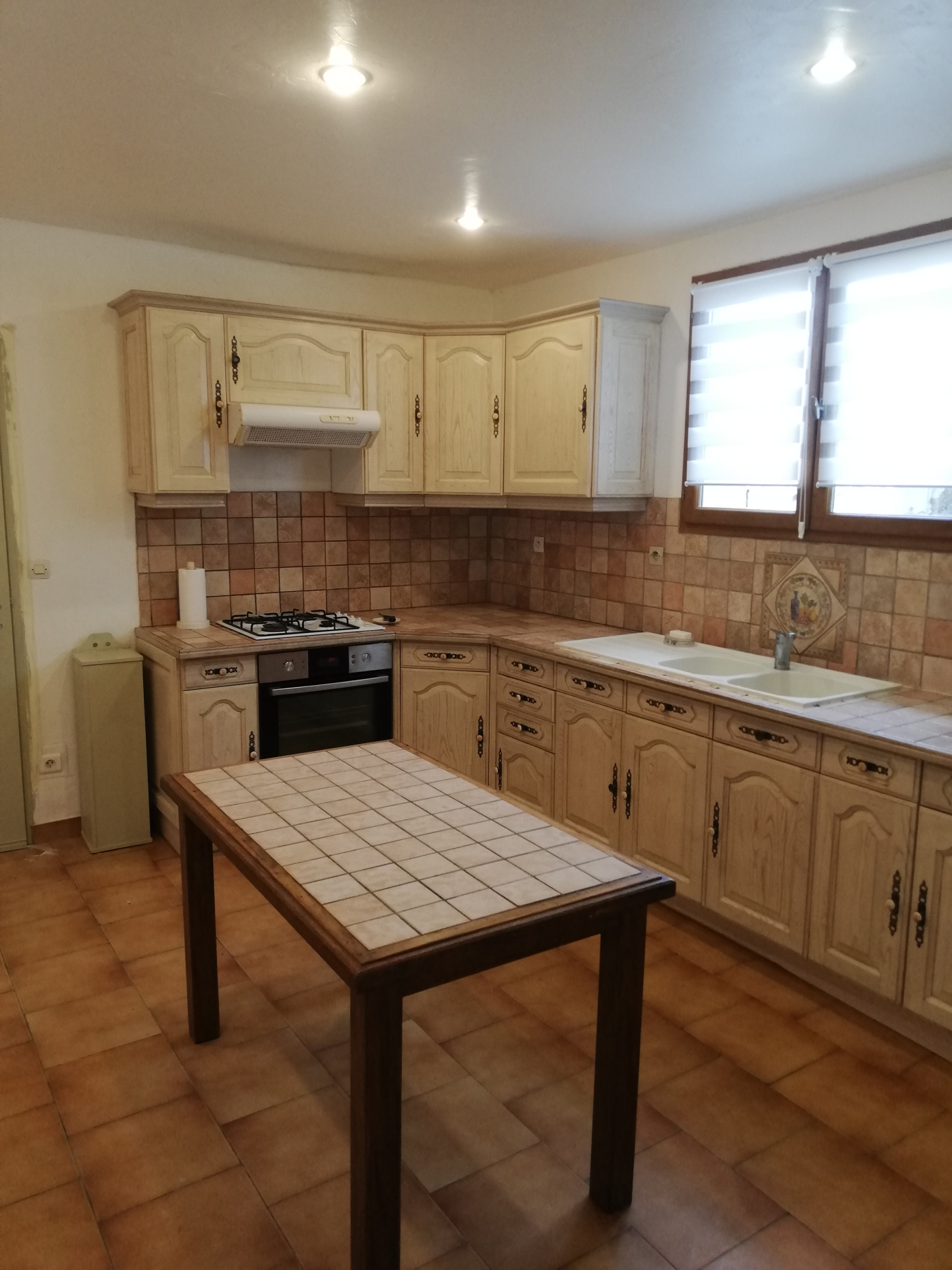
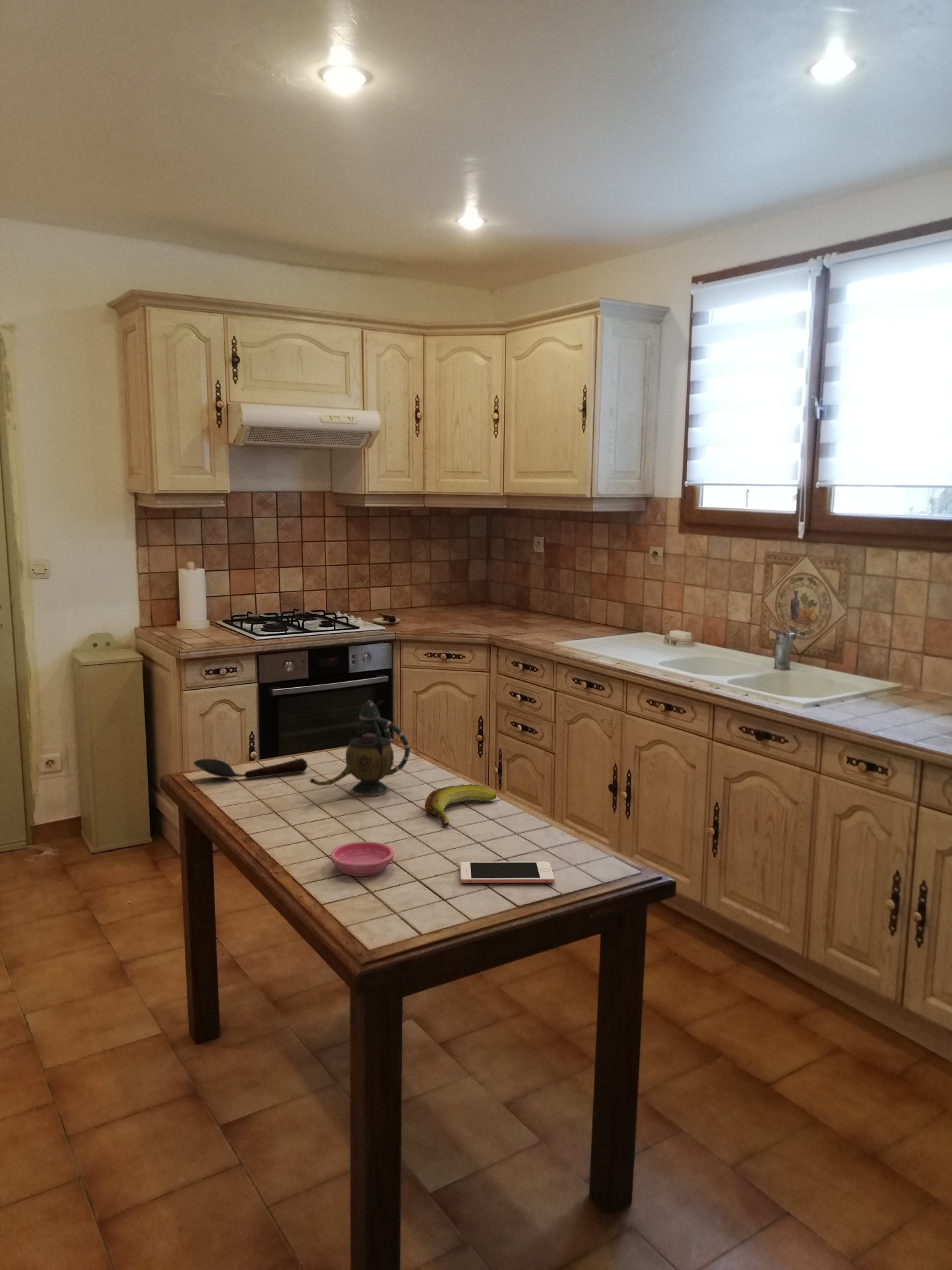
+ banana [424,784,497,826]
+ saucer [330,841,395,877]
+ teapot [309,699,410,797]
+ spoon [193,758,308,779]
+ cell phone [460,861,555,884]
